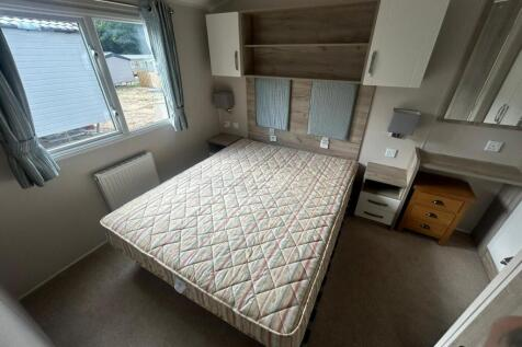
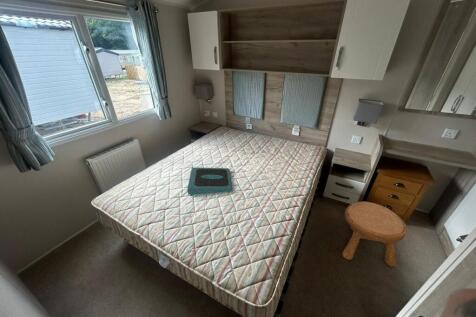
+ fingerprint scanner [186,166,233,195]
+ stool [341,200,407,268]
